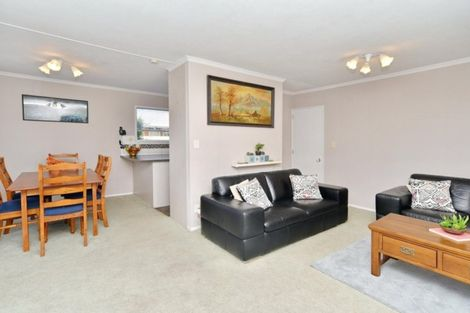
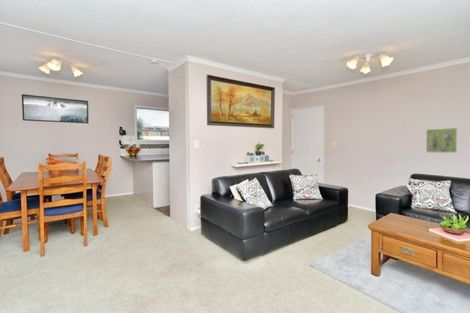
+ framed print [425,127,459,154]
